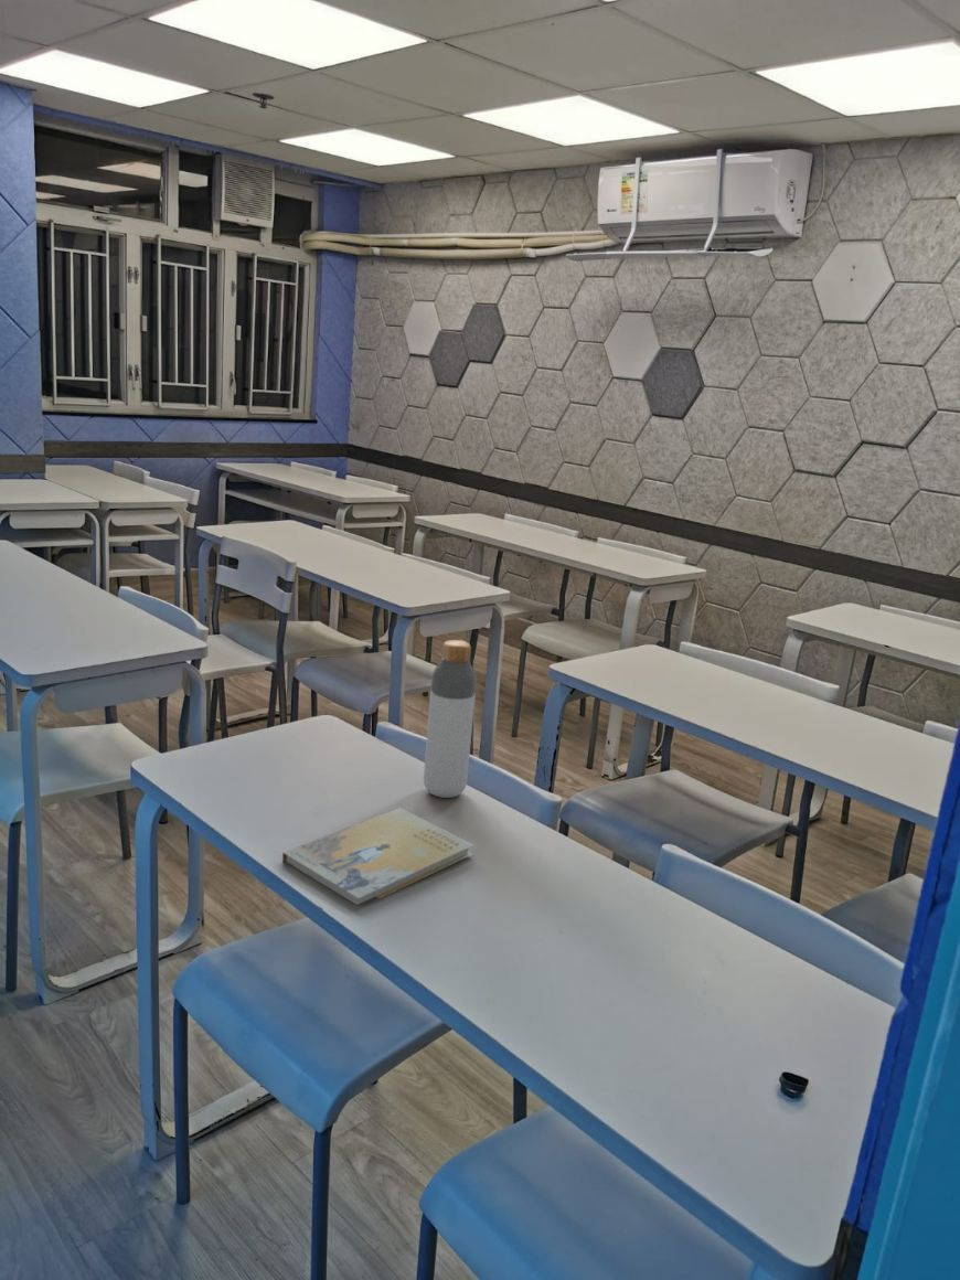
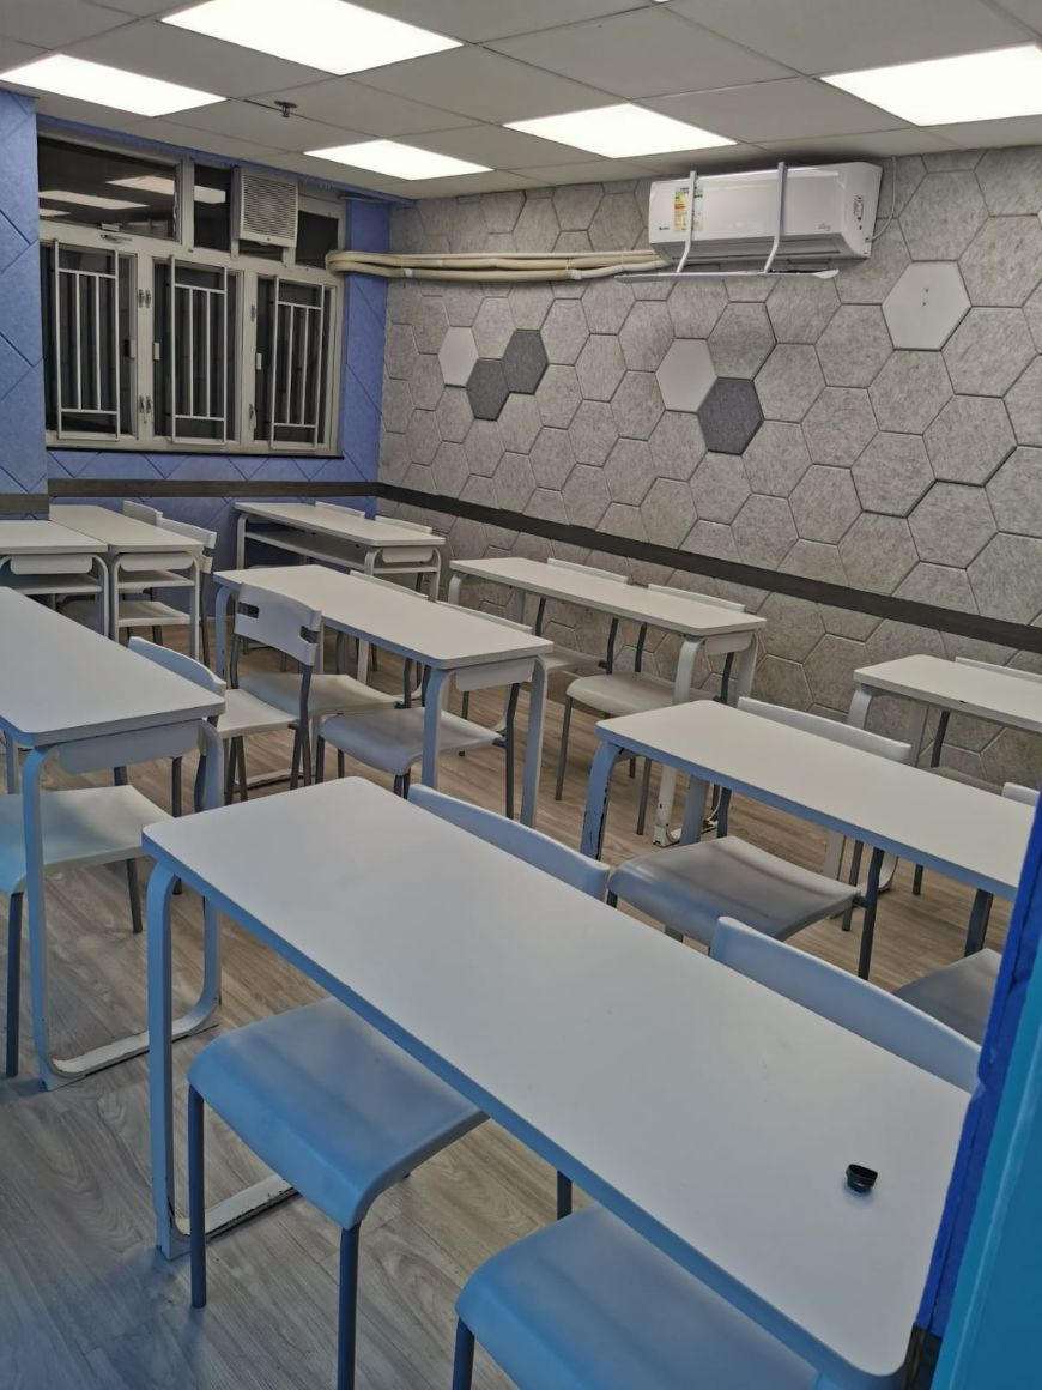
- book [281,807,474,906]
- bottle [423,639,478,799]
